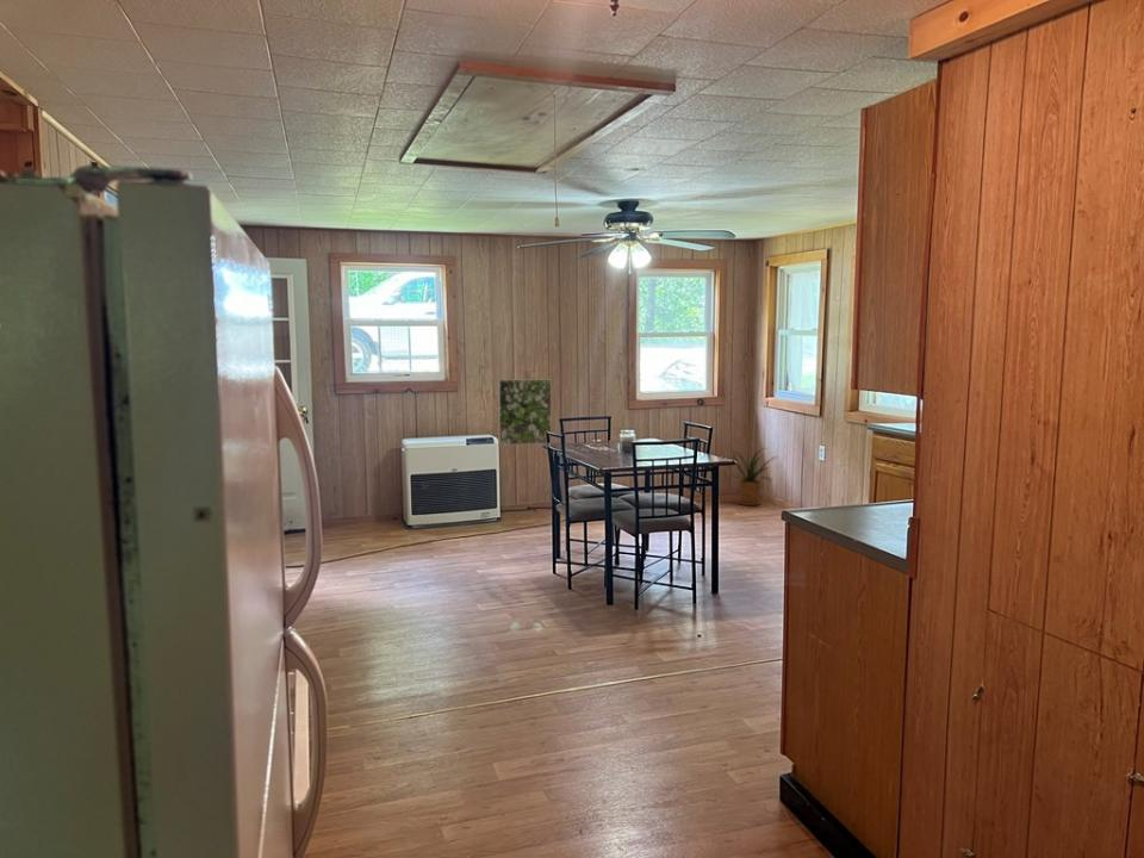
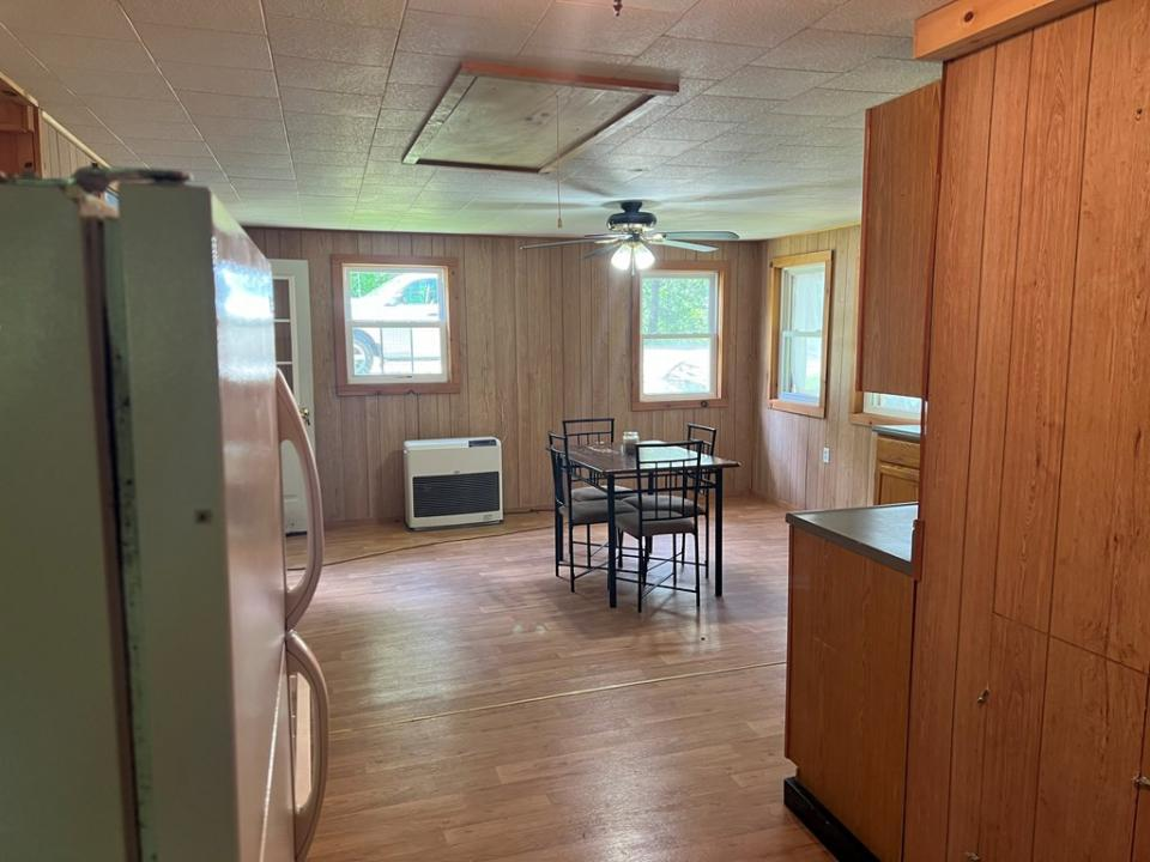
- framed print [497,378,553,447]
- house plant [730,446,778,506]
